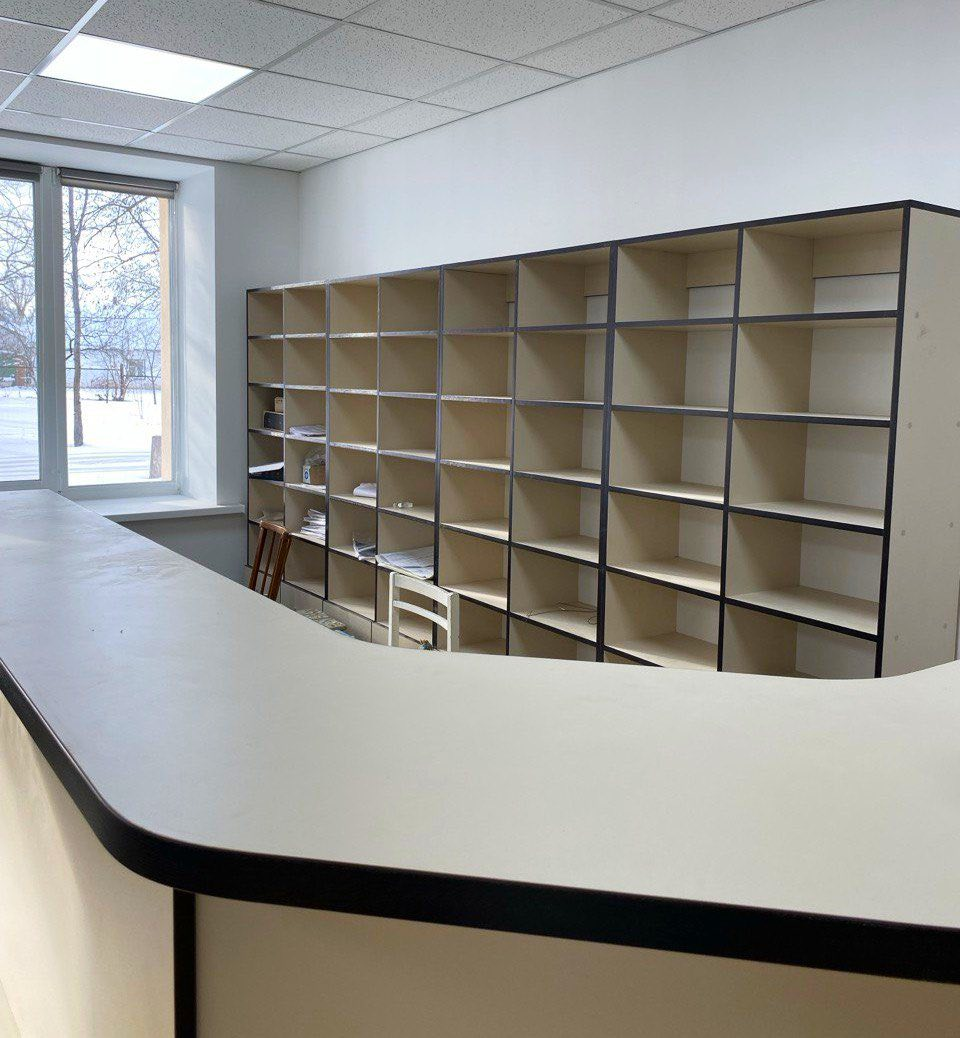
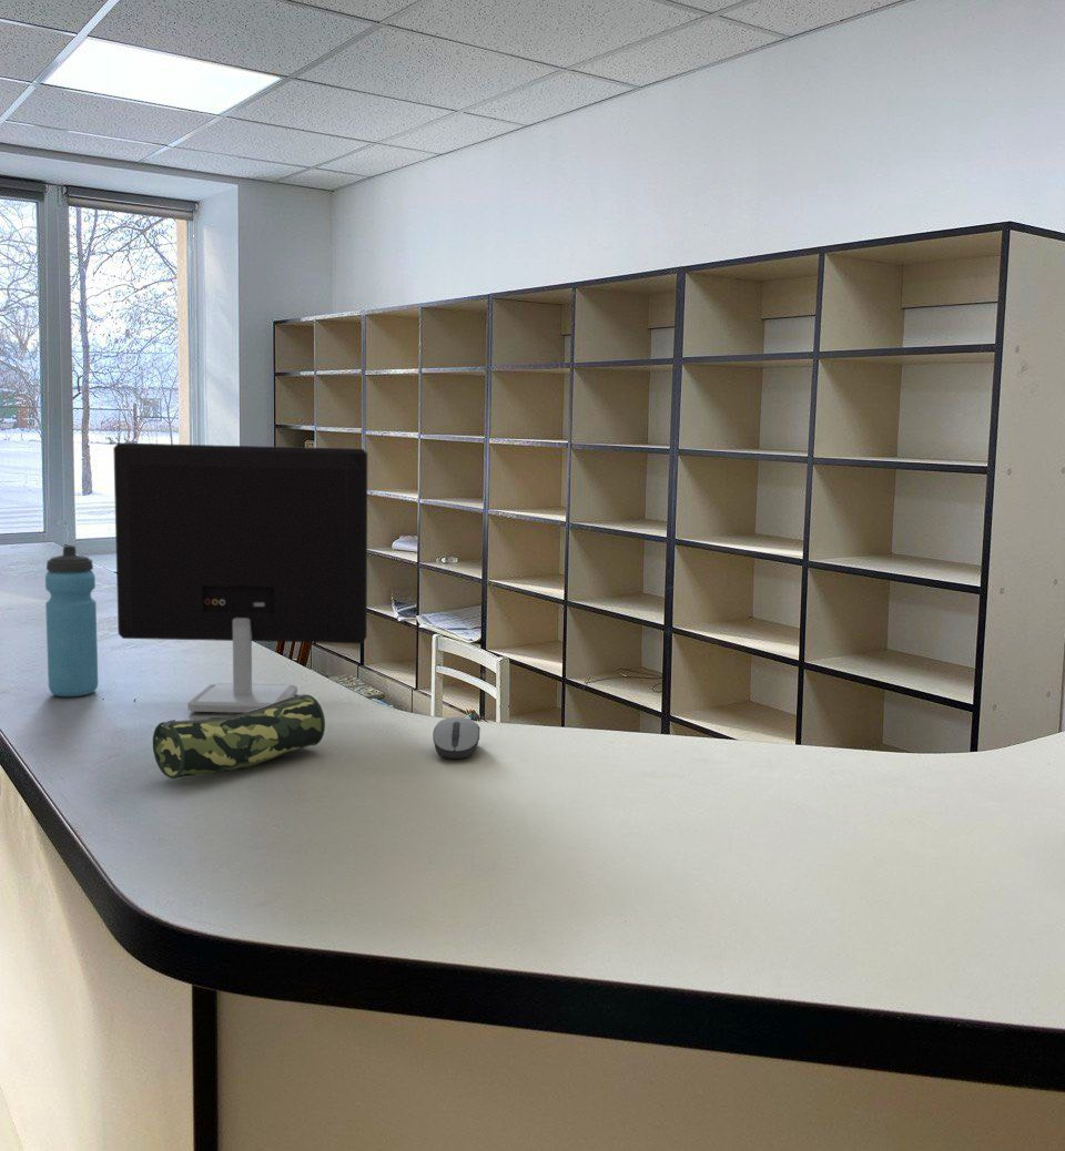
+ water bottle [44,544,99,697]
+ computer monitor [112,442,368,713]
+ pencil case [152,693,326,780]
+ computer mouse [432,716,481,760]
